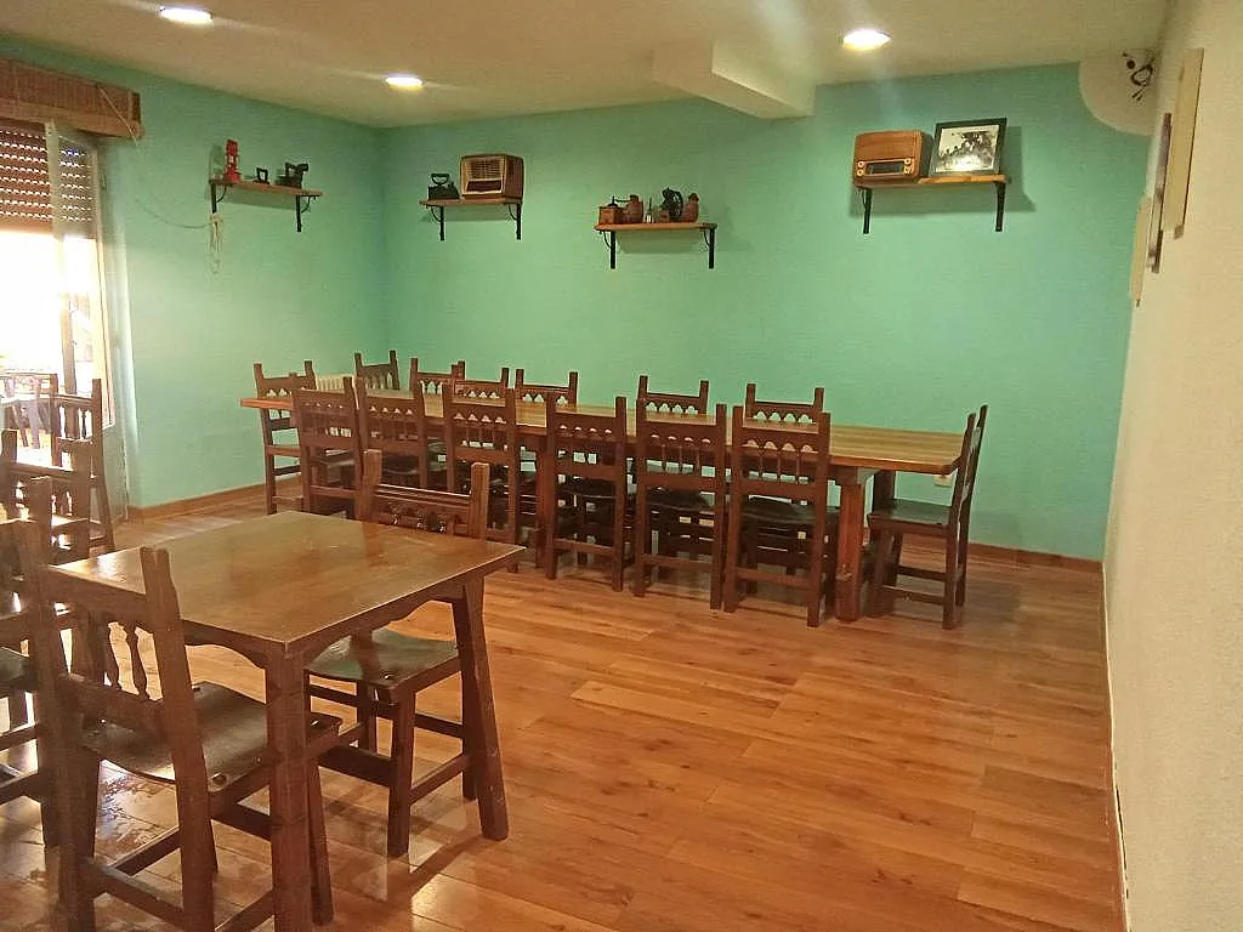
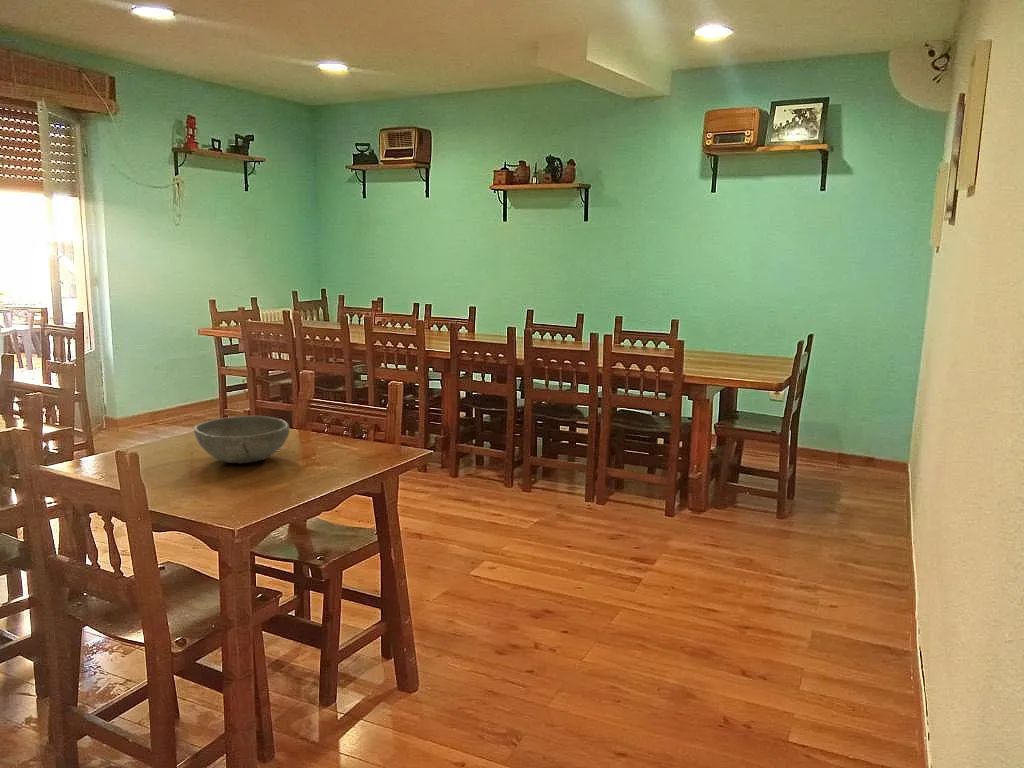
+ bowl [193,415,290,464]
